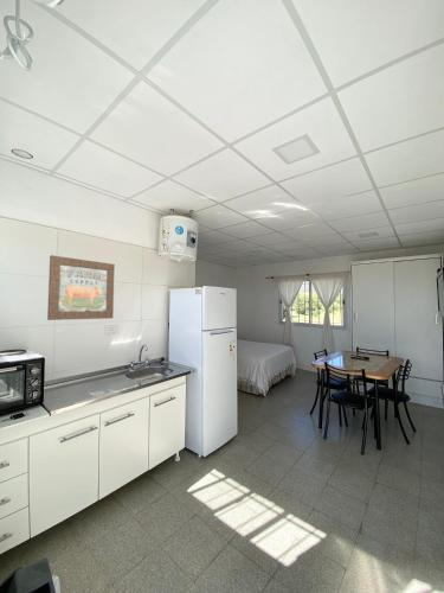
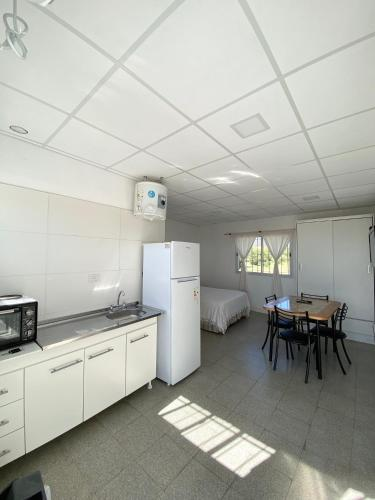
- wall art [46,254,116,321]
